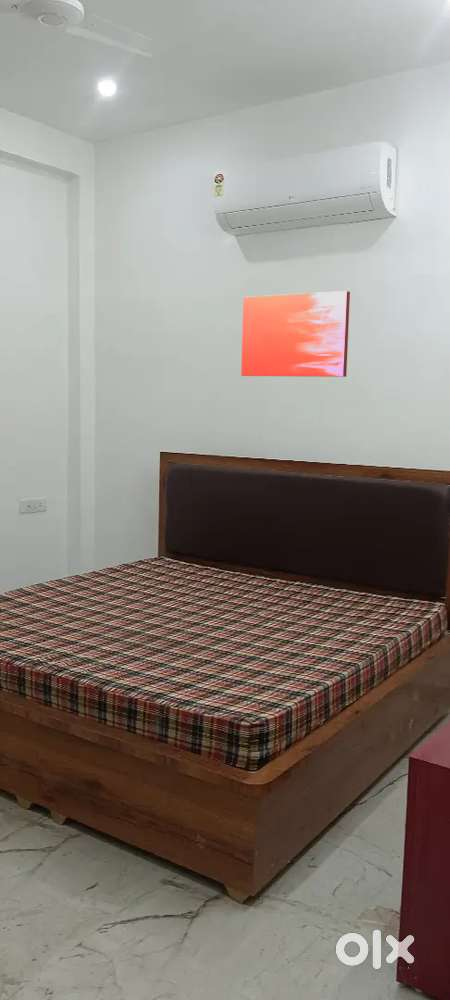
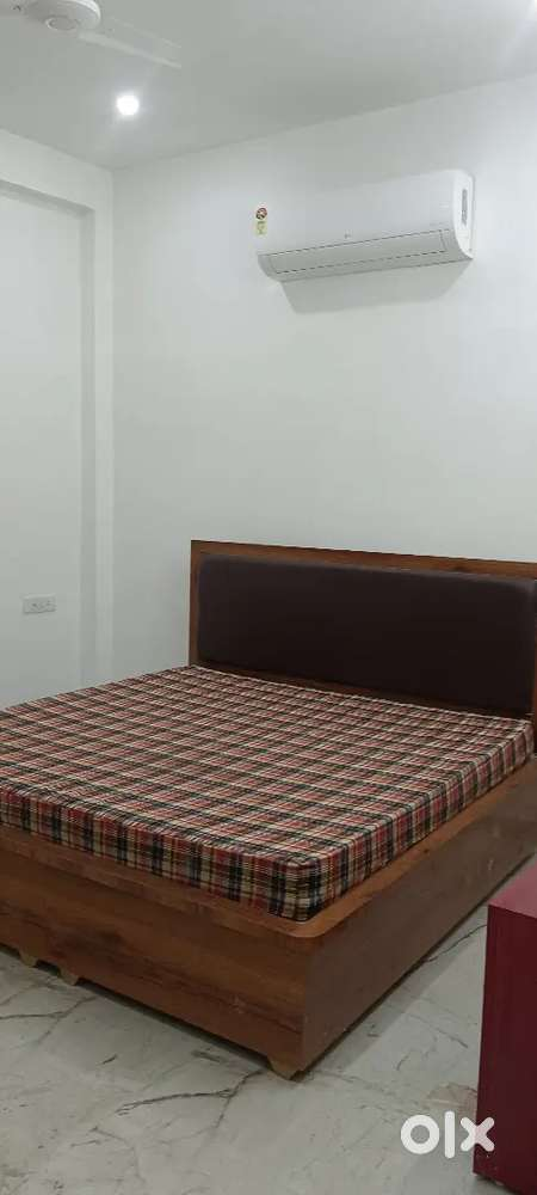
- wall art [240,290,351,378]
